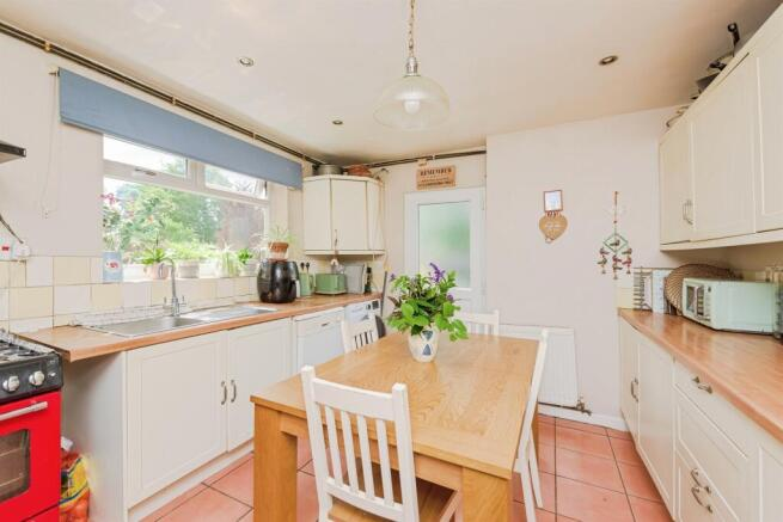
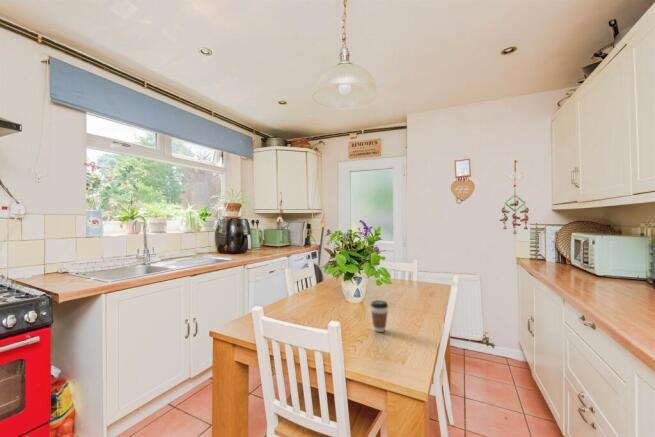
+ coffee cup [370,299,389,333]
